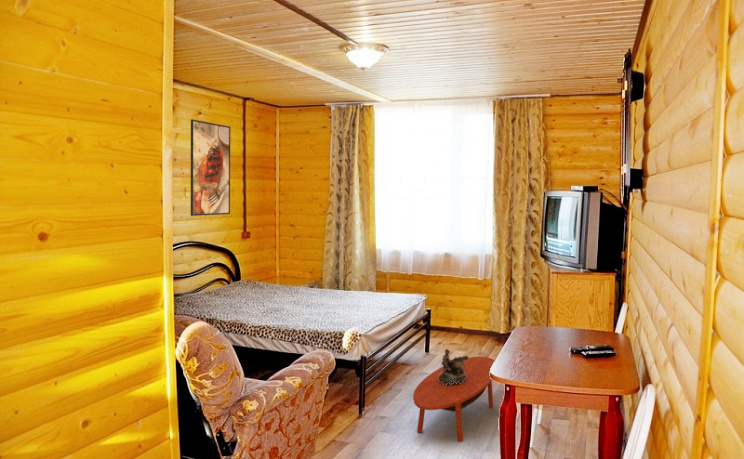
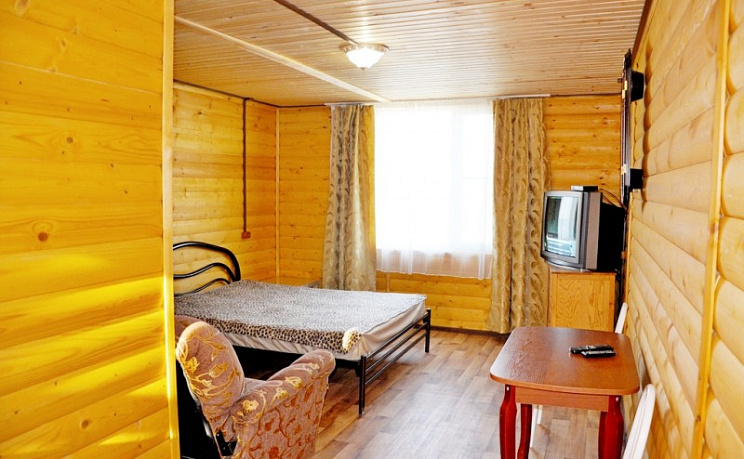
- coffee table [412,356,495,443]
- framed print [190,118,231,217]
- decorative bowl [438,348,469,385]
